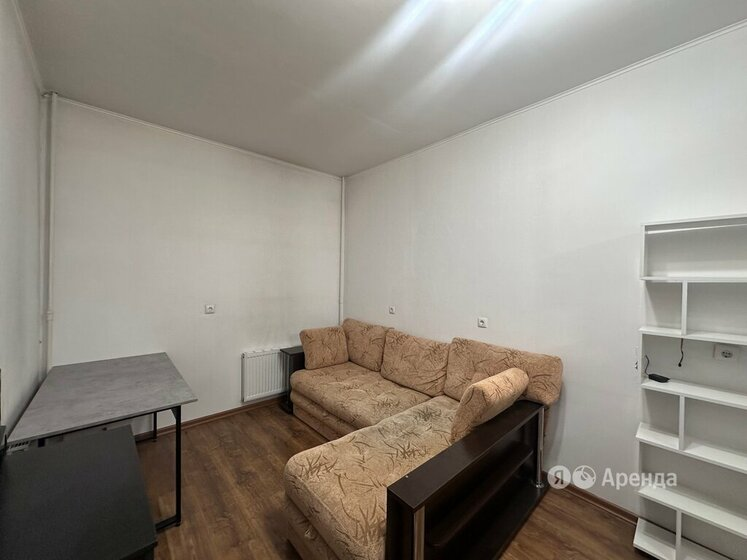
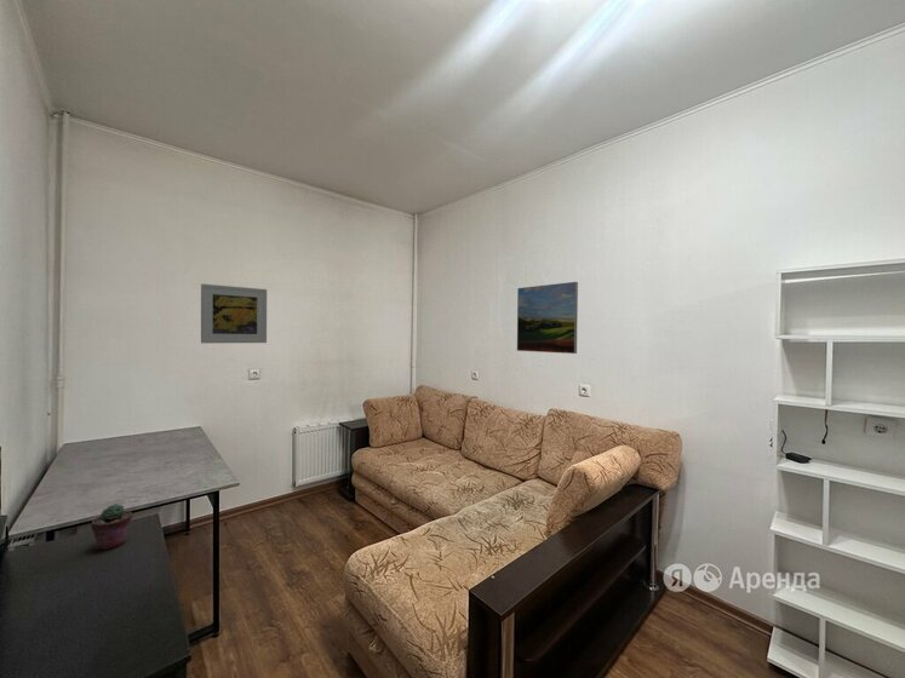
+ potted succulent [90,502,133,551]
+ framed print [516,281,579,355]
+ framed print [200,283,268,344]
